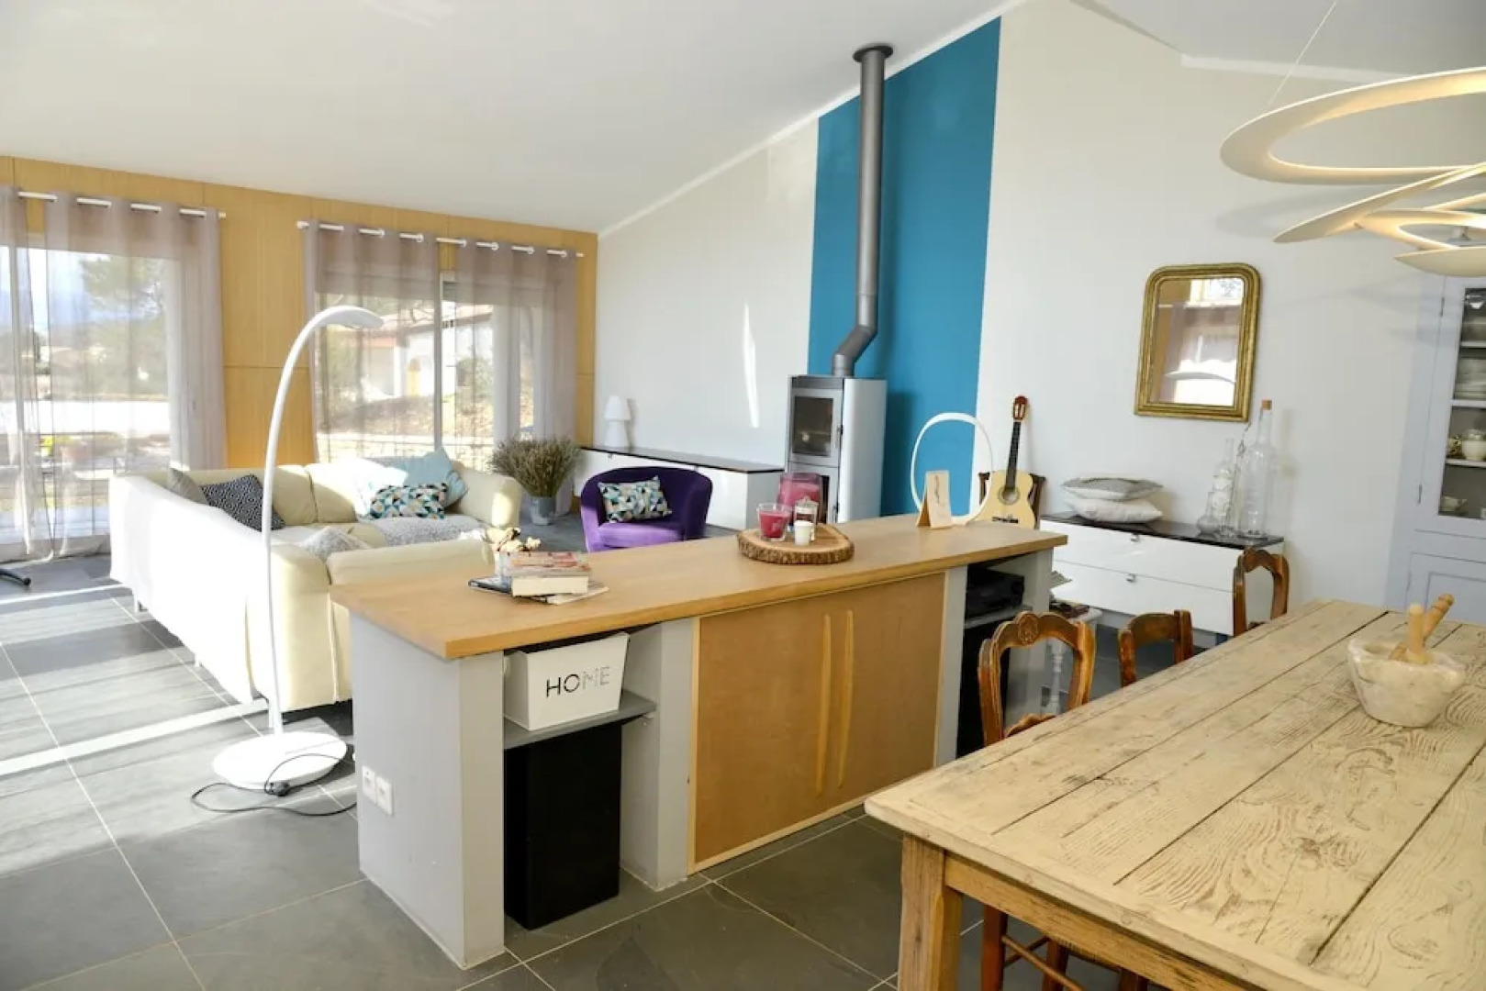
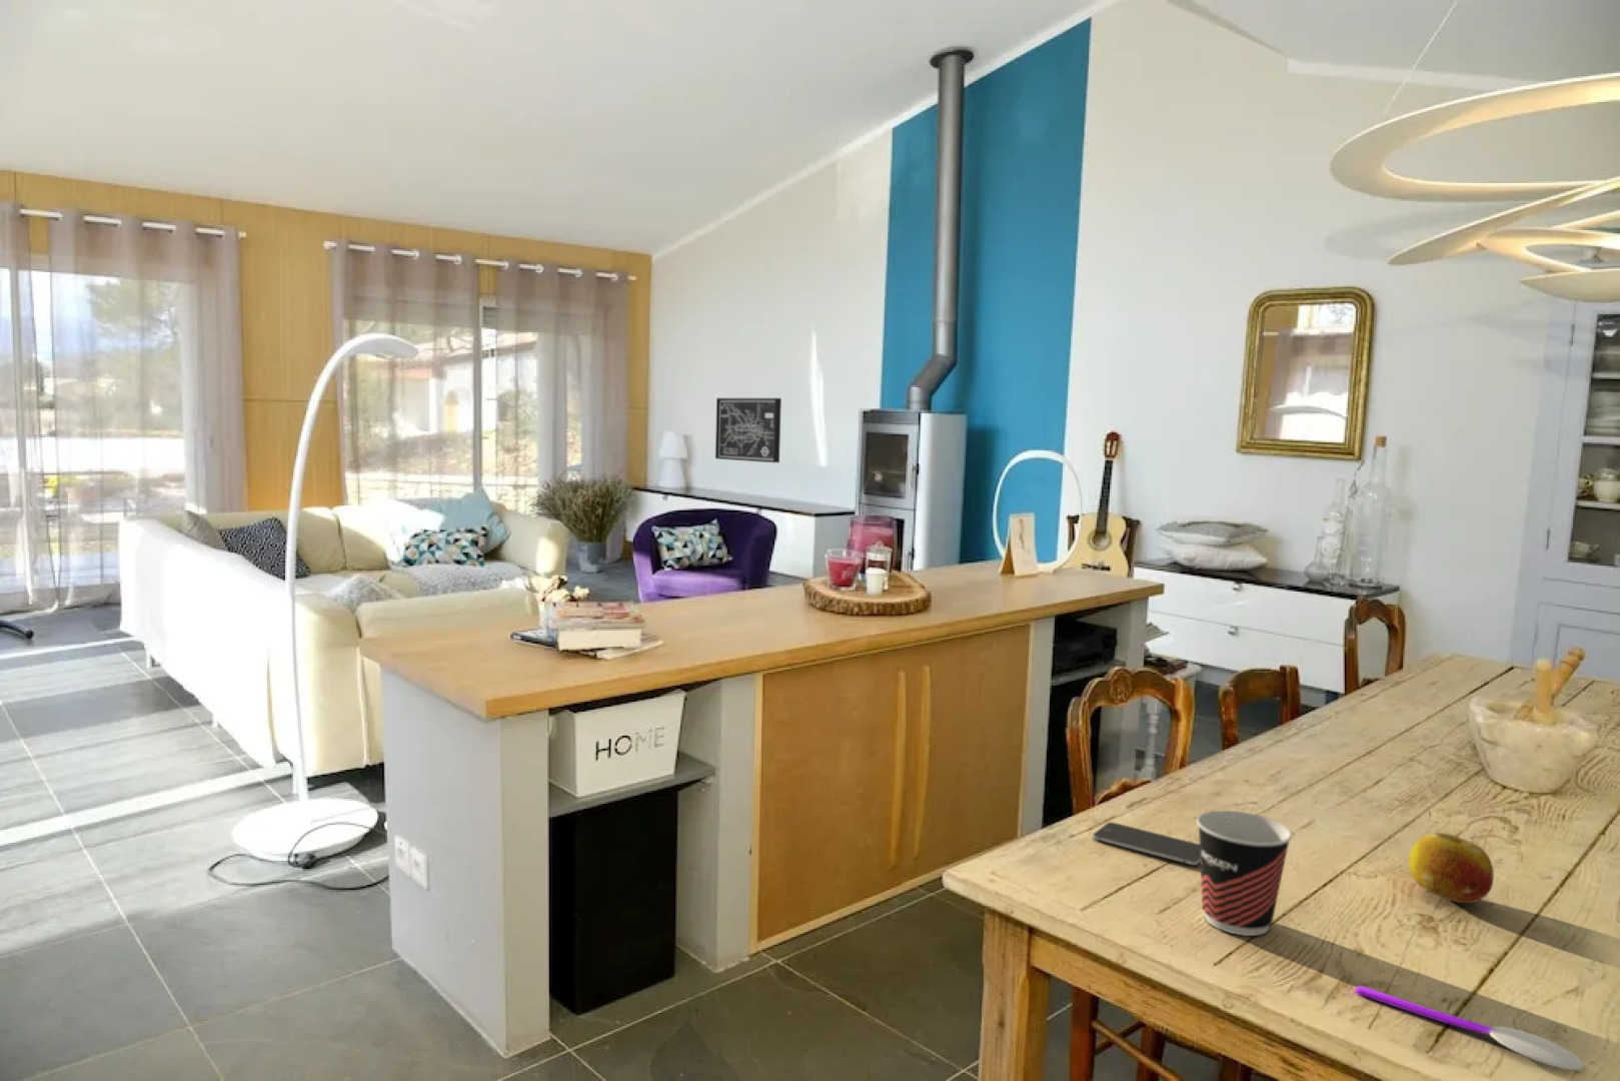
+ cup [1195,810,1294,937]
+ smartphone [1090,820,1200,866]
+ spoon [1355,984,1586,1073]
+ wall art [714,397,783,463]
+ fruit [1406,831,1495,904]
